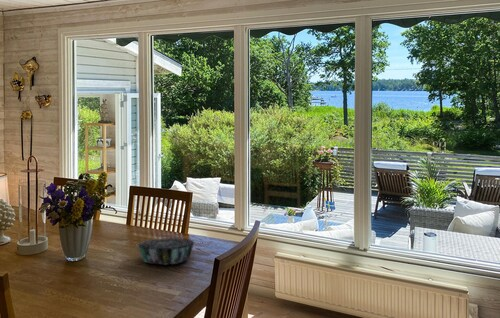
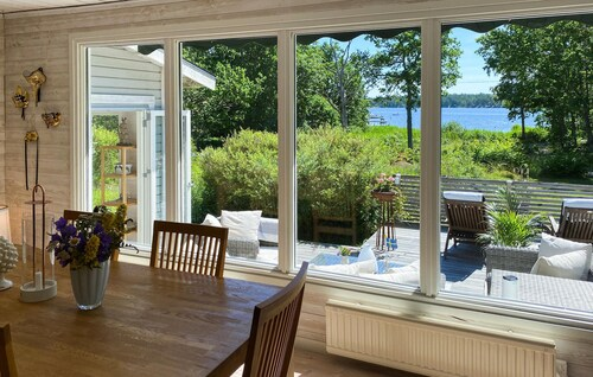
- decorative bowl [136,237,195,266]
